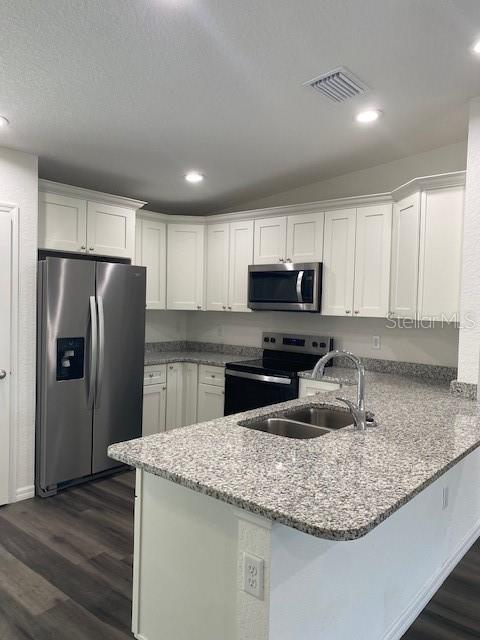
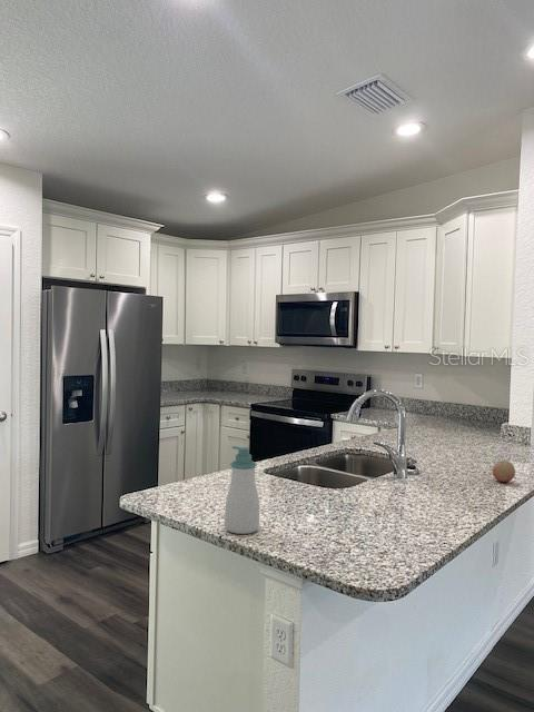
+ fruit [492,459,516,483]
+ soap bottle [224,445,260,535]
